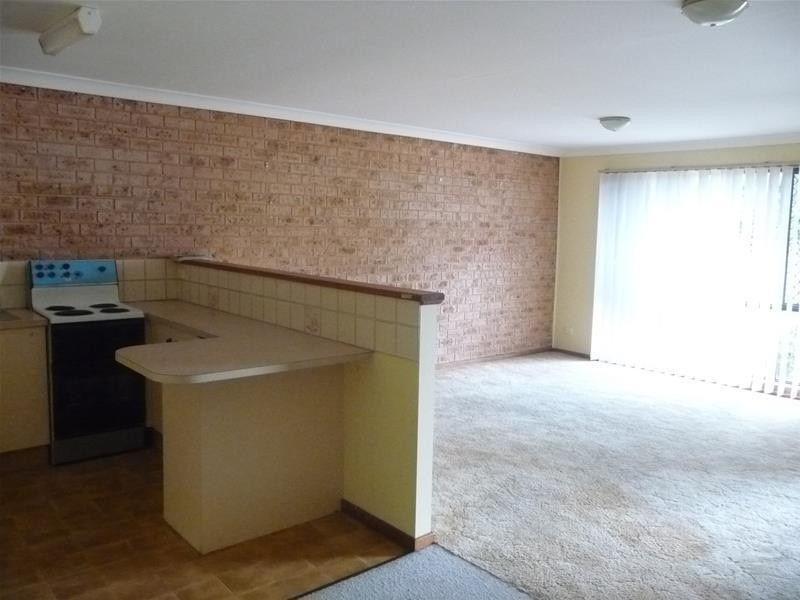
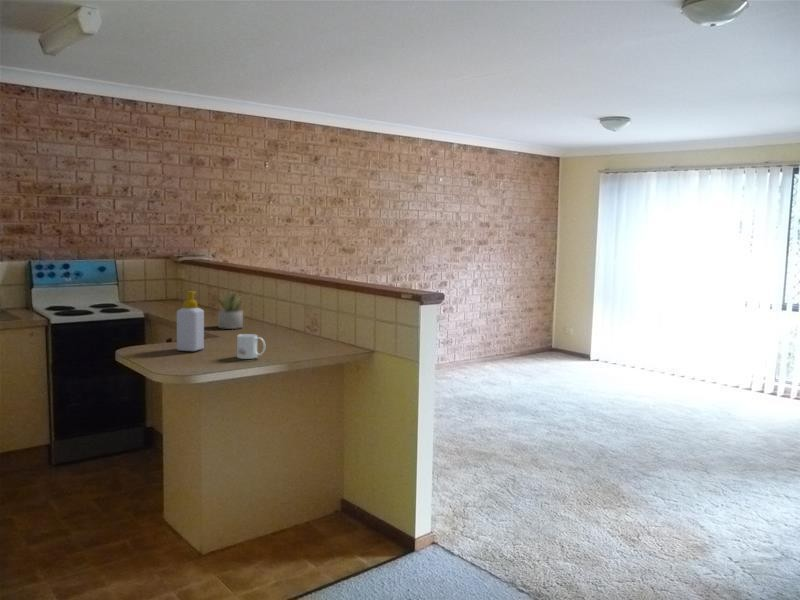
+ mug [236,333,267,360]
+ soap bottle [176,290,205,352]
+ succulent plant [215,288,244,330]
